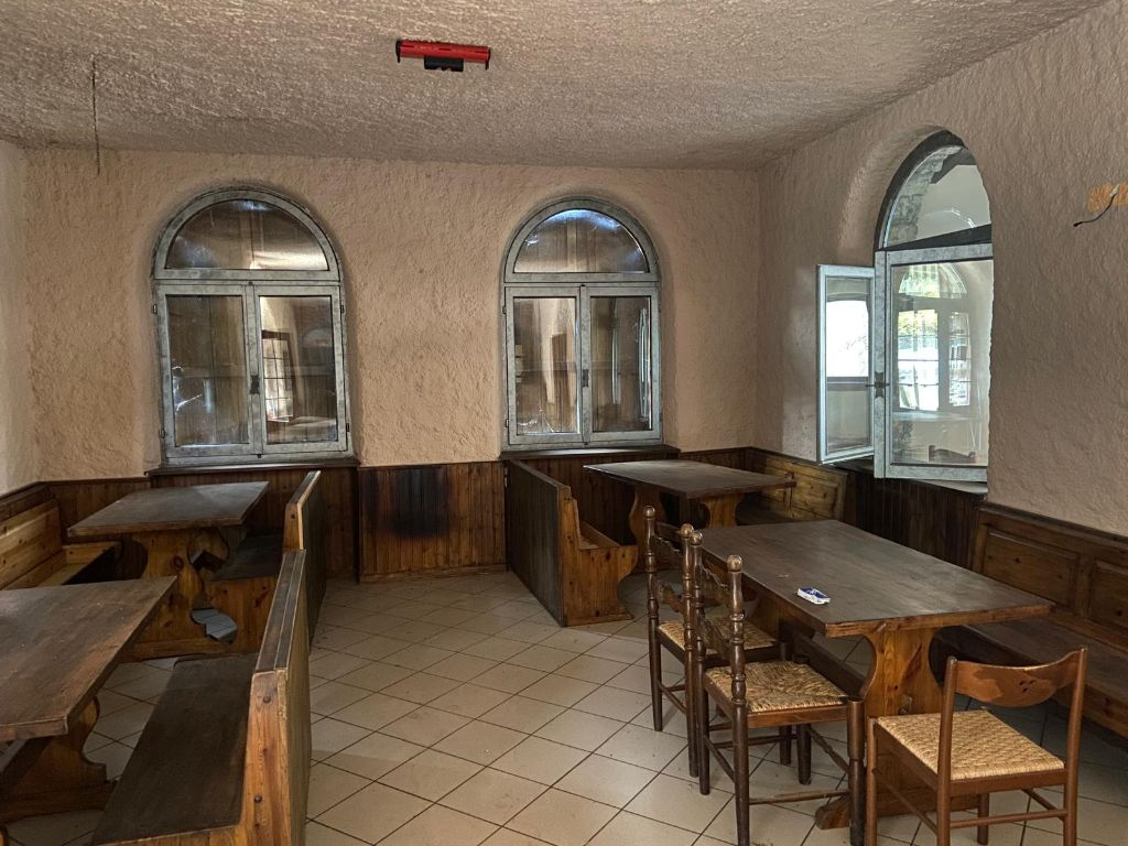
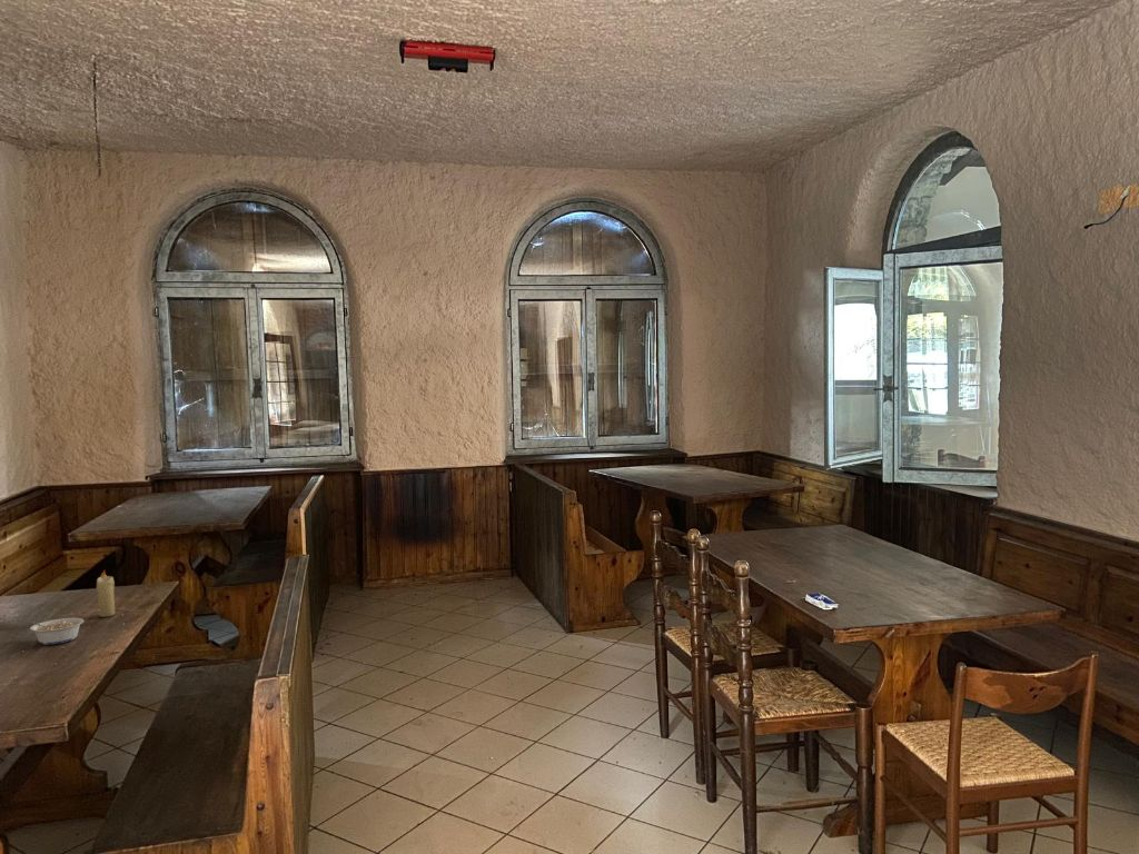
+ candle [96,569,116,618]
+ legume [26,617,85,646]
